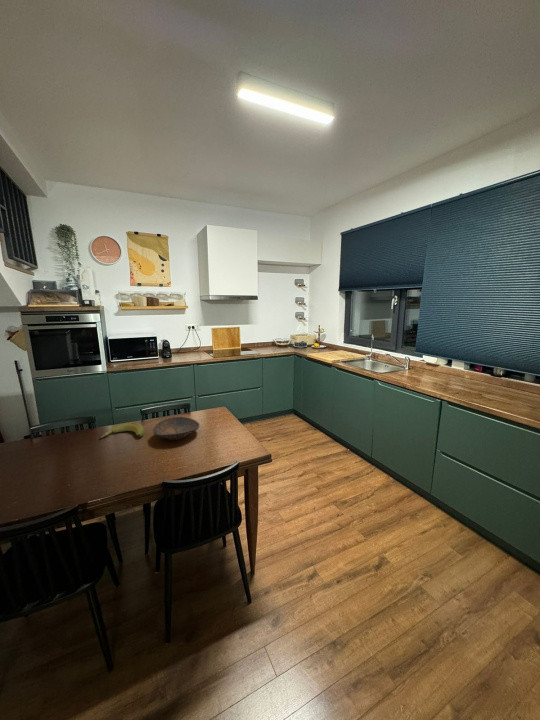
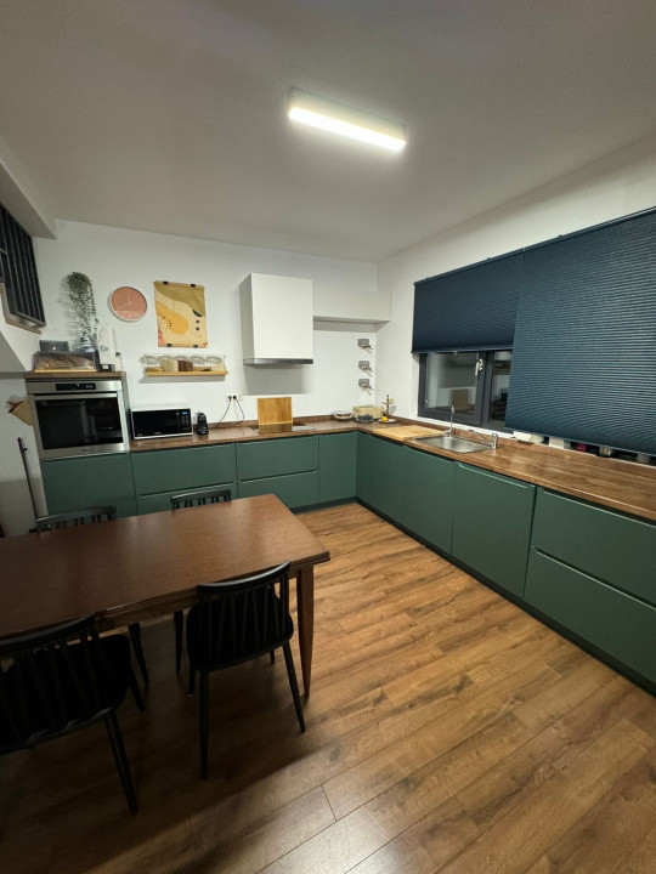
- decorative bowl [152,416,201,441]
- banana [98,422,145,440]
